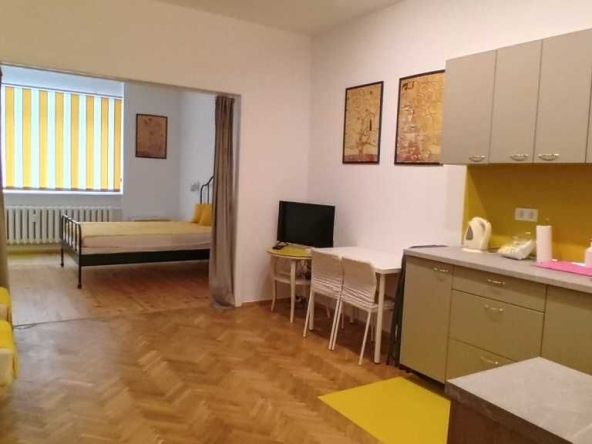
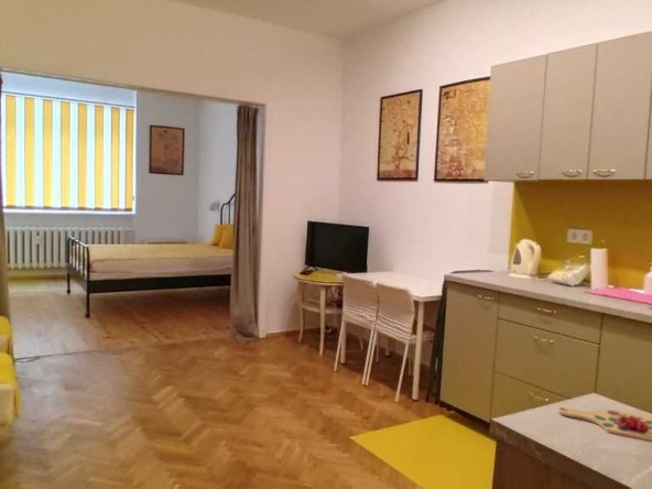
+ cutting board [558,406,652,442]
